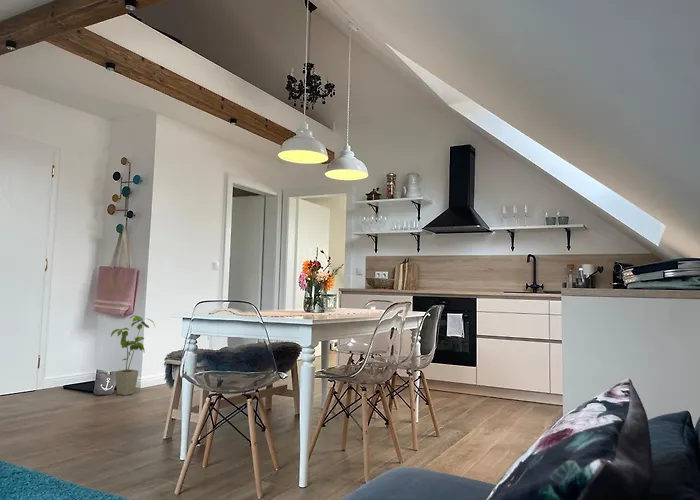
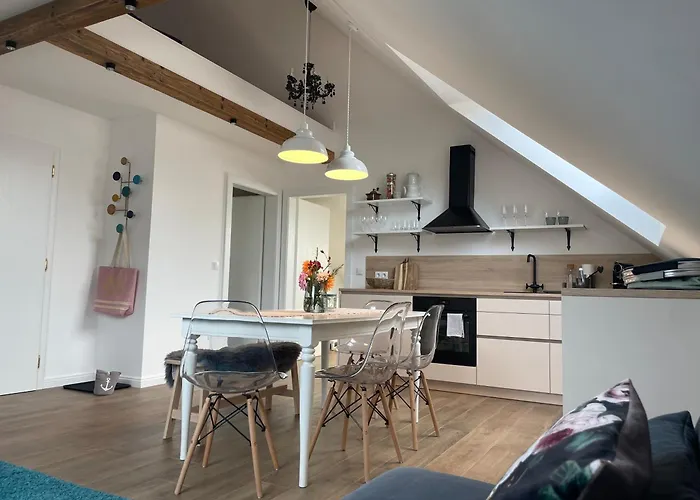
- house plant [110,314,156,396]
